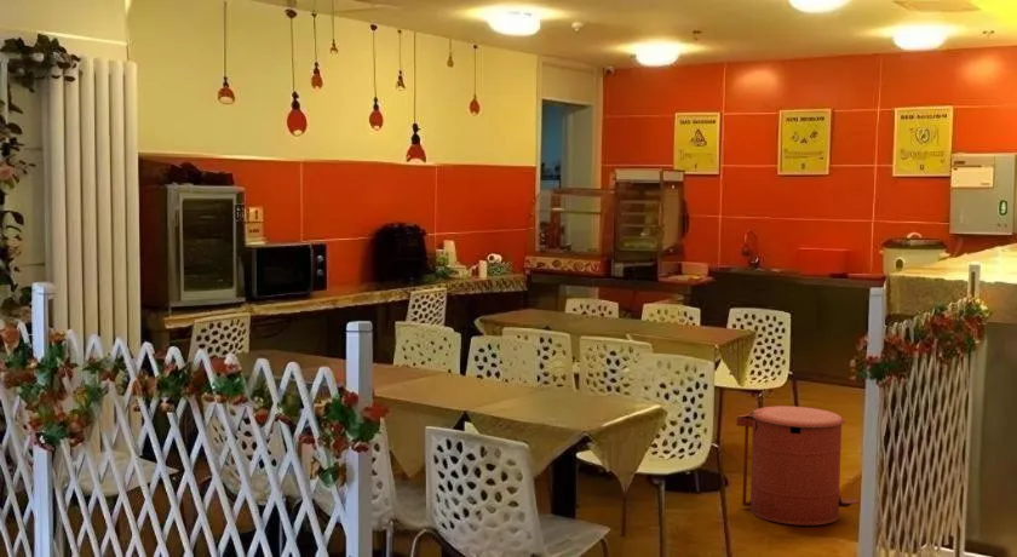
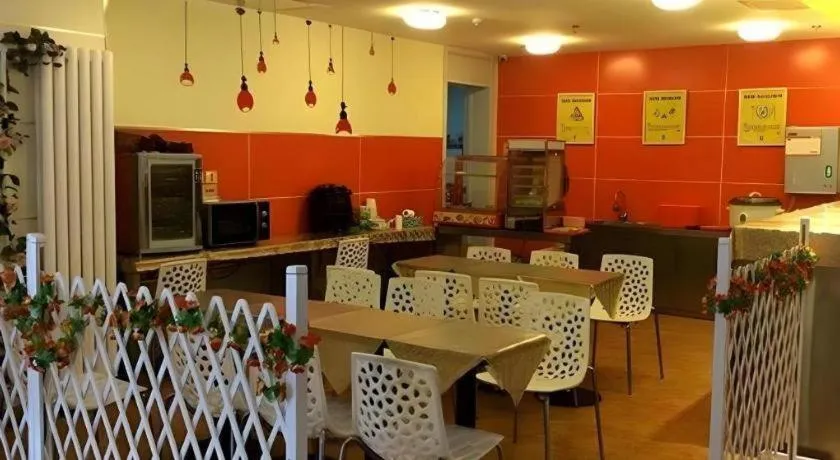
- trash can [735,404,860,527]
